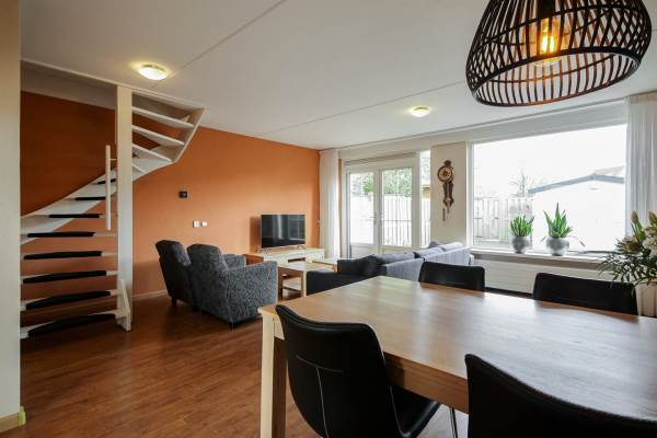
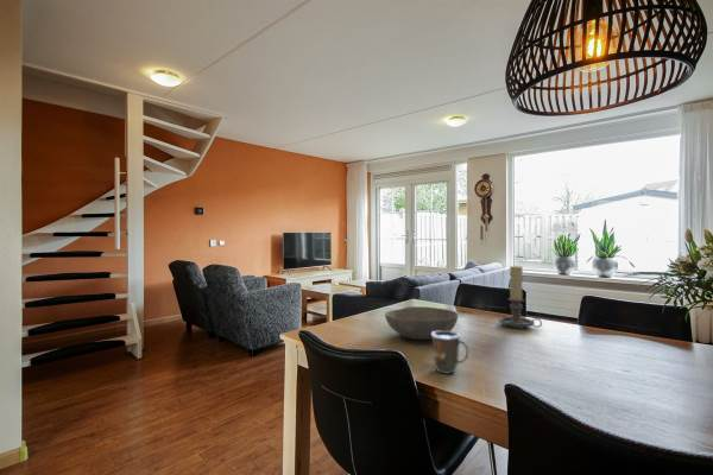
+ bowl [384,305,460,341]
+ mug [431,330,469,375]
+ candle holder [498,264,543,329]
